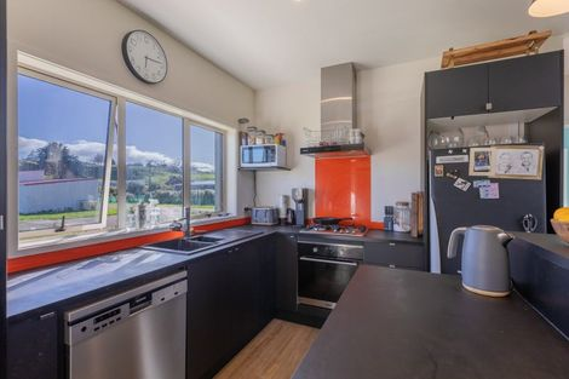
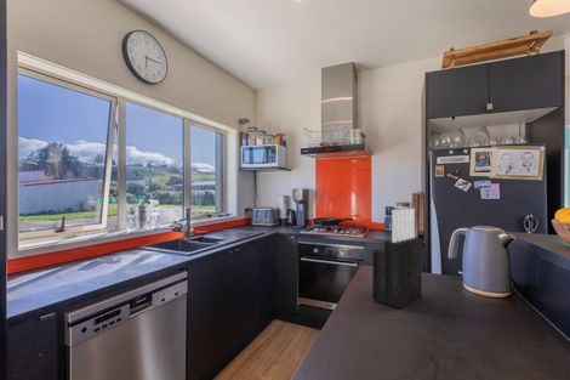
+ knife block [371,208,423,310]
